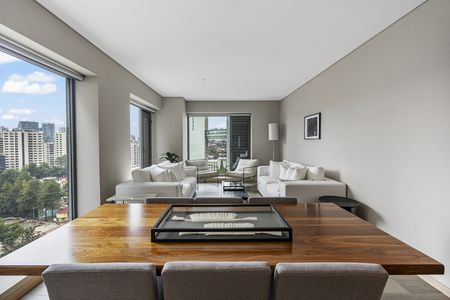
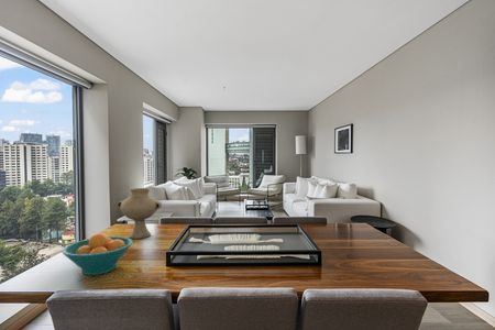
+ vase [116,187,163,240]
+ fruit bowl [61,232,134,276]
